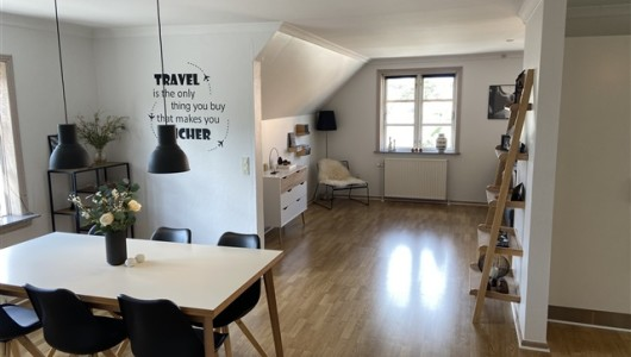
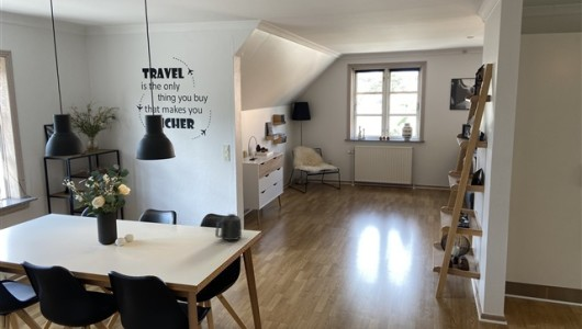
+ mug [214,213,243,241]
